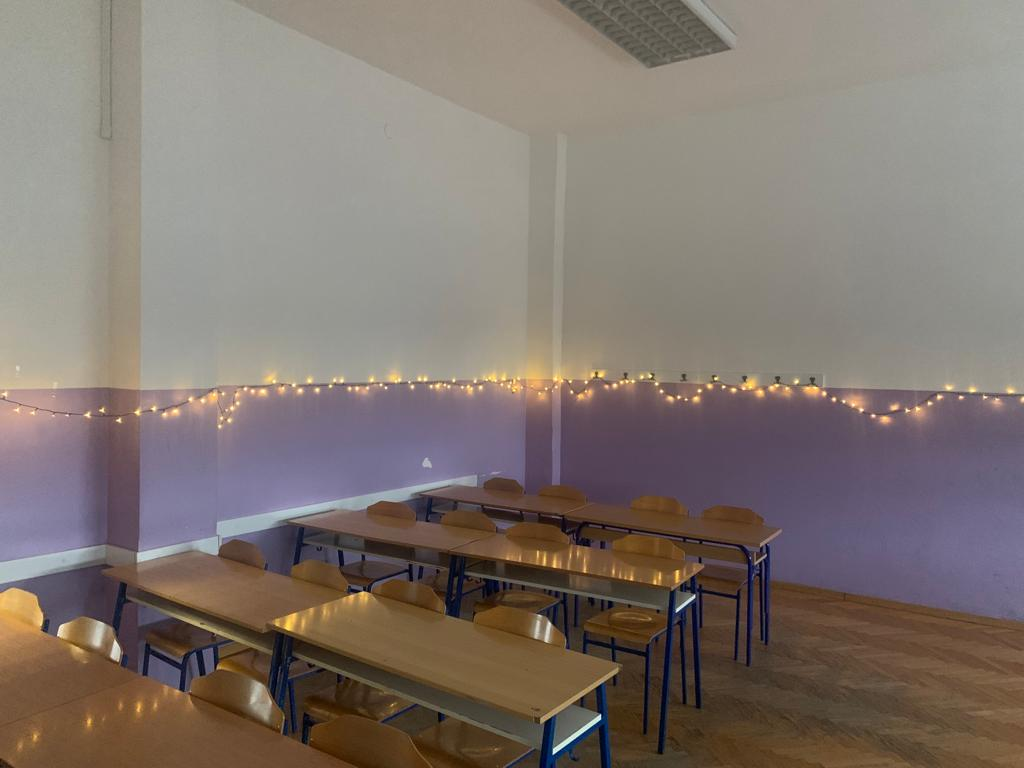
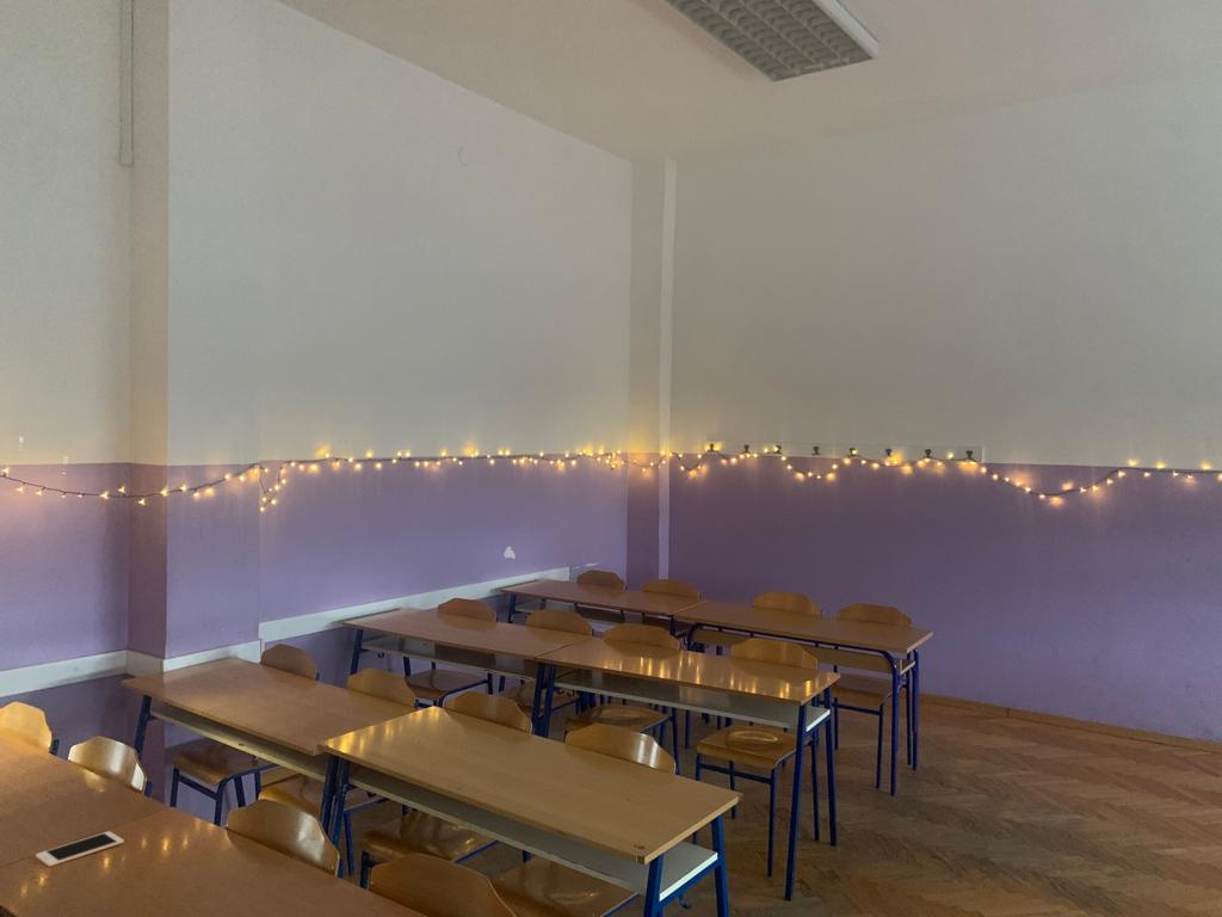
+ cell phone [35,830,125,868]
